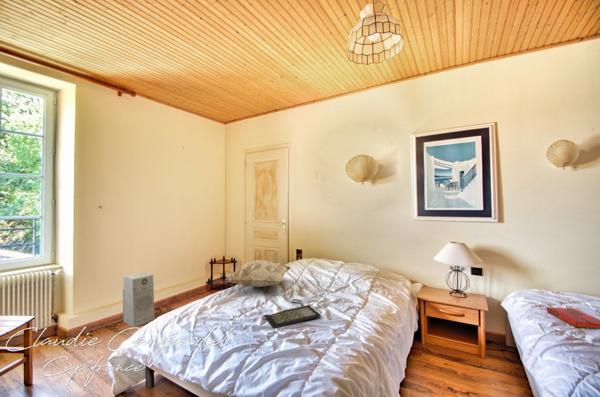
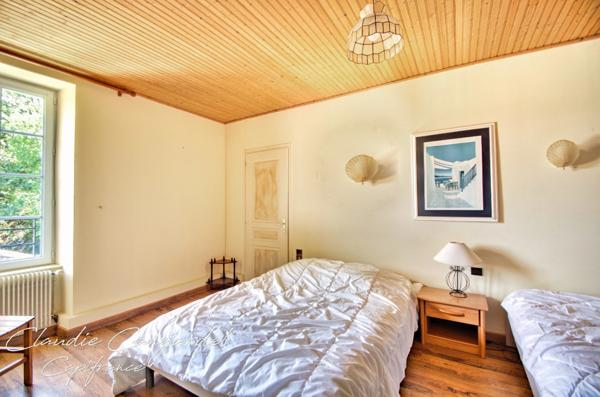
- clutch bag [262,298,322,329]
- decorative pillow [225,259,291,288]
- air purifier [122,271,156,328]
- hardback book [546,306,600,330]
